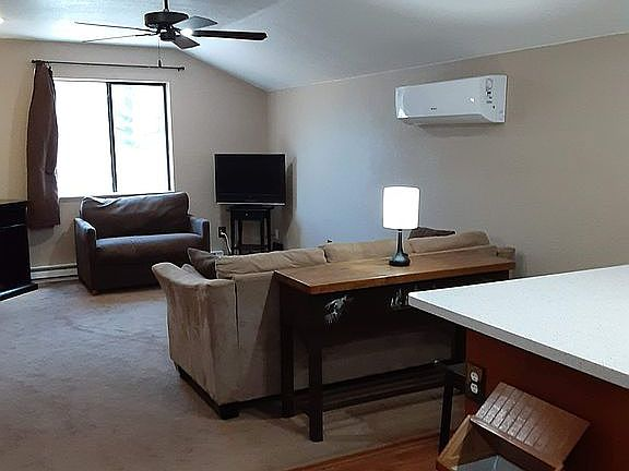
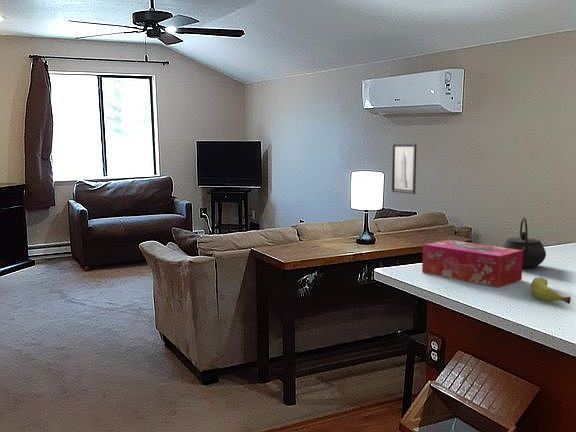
+ tissue box [421,239,523,288]
+ fruit [530,276,572,305]
+ kettle [501,216,547,269]
+ wall art [391,142,417,195]
